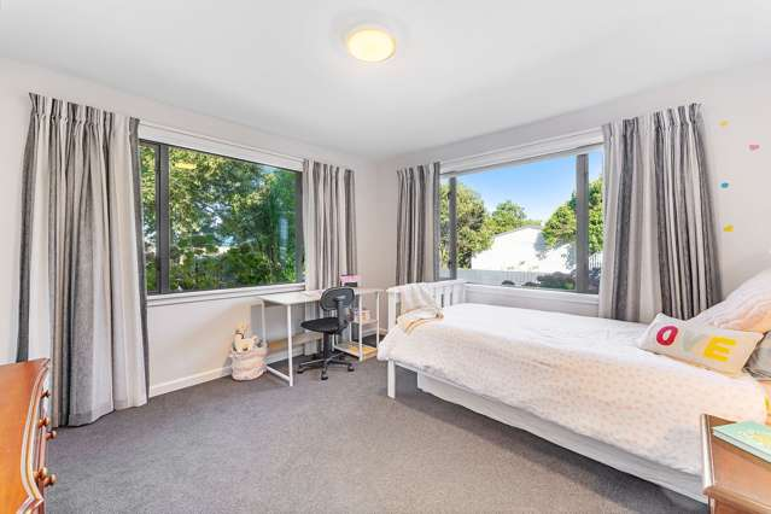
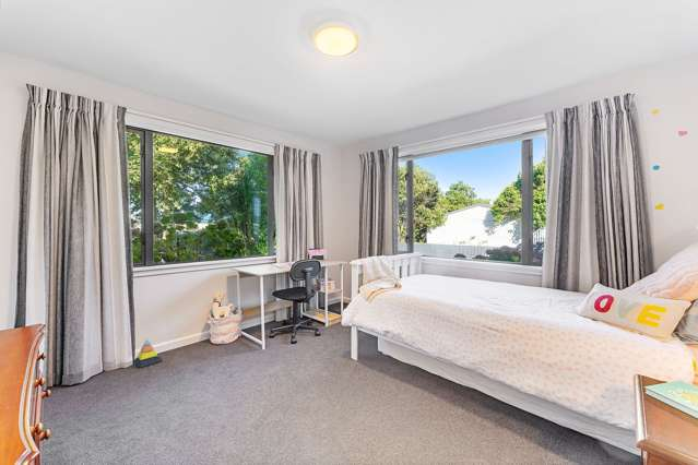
+ stacking toy [132,338,163,369]
